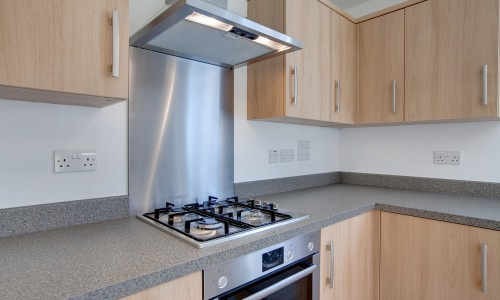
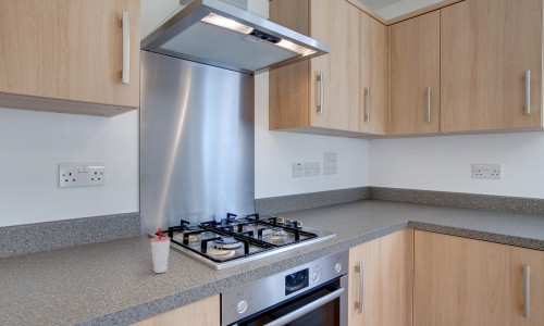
+ cup [149,227,172,274]
